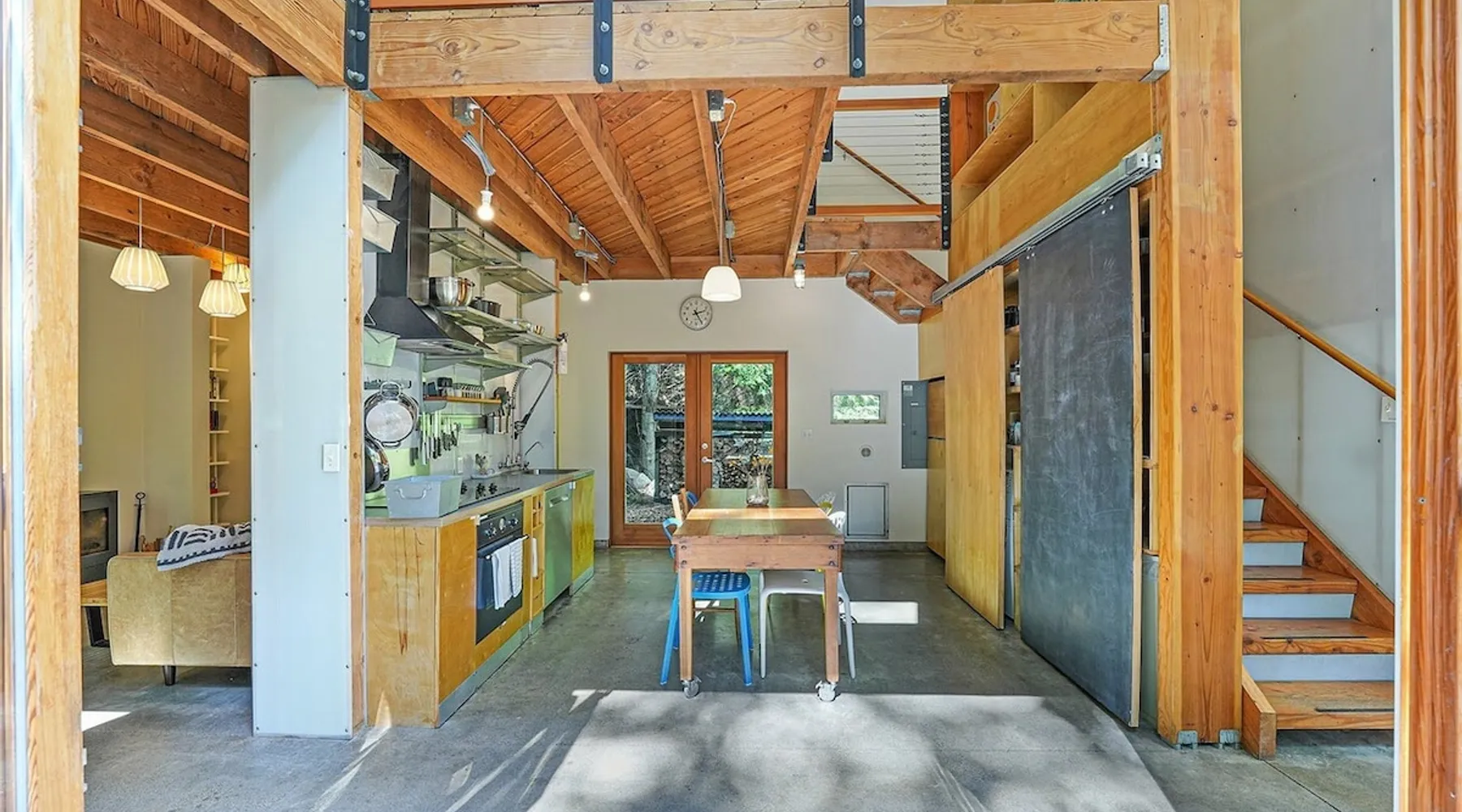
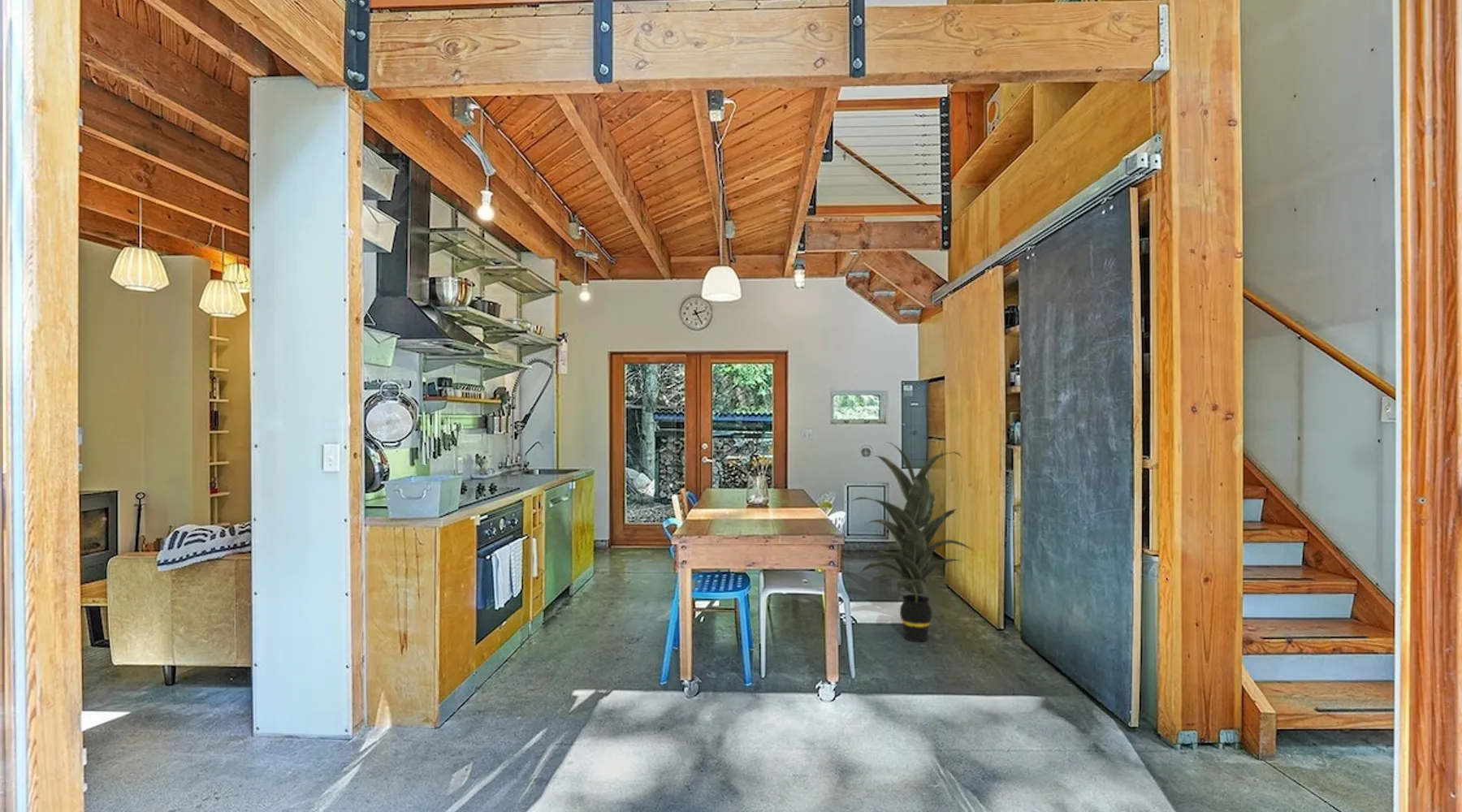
+ indoor plant [852,442,974,643]
